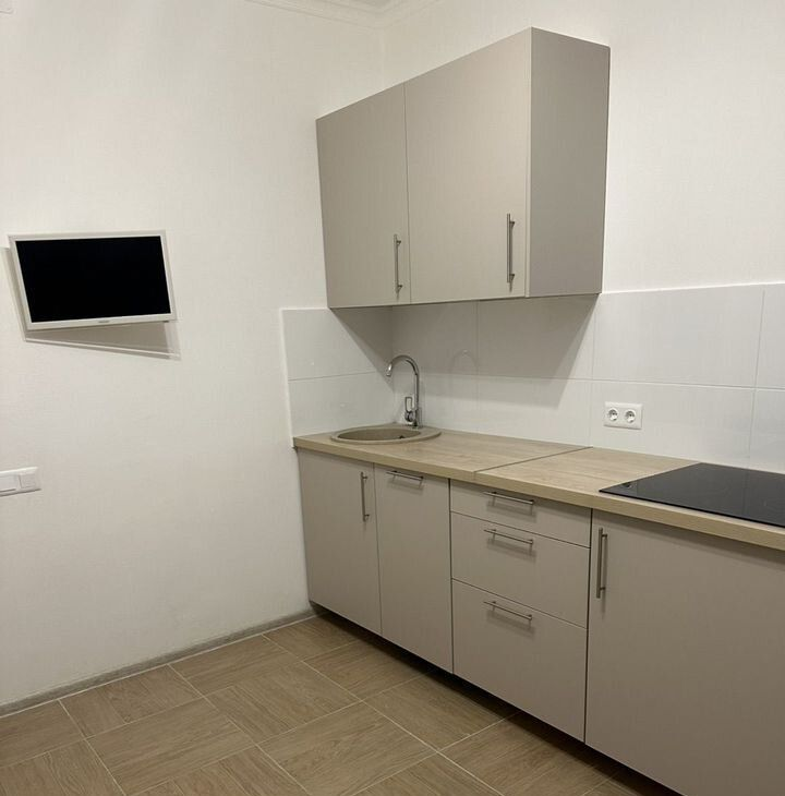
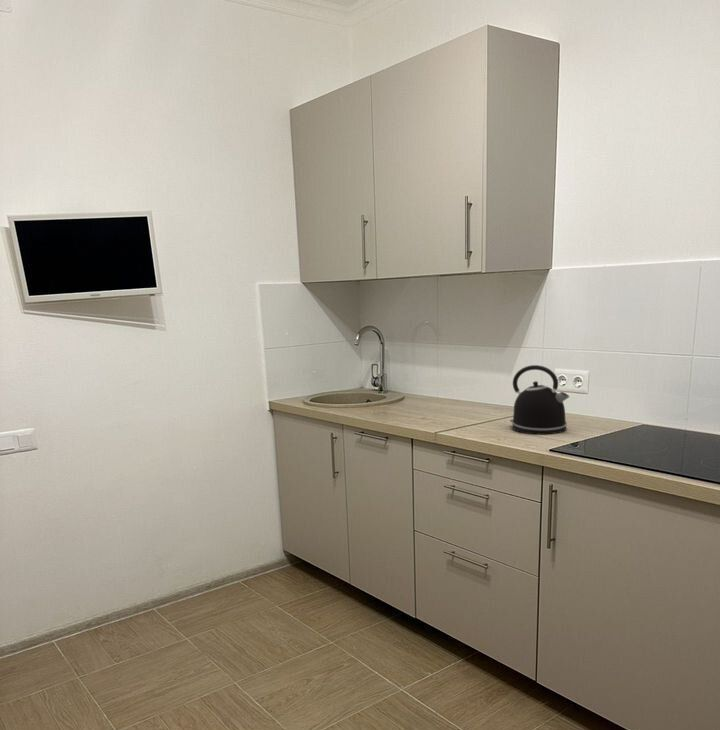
+ kettle [509,364,570,435]
